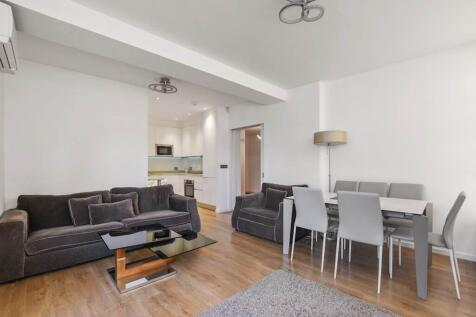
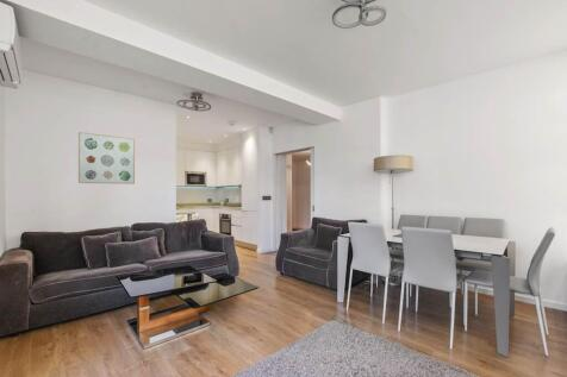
+ wall art [77,131,136,186]
